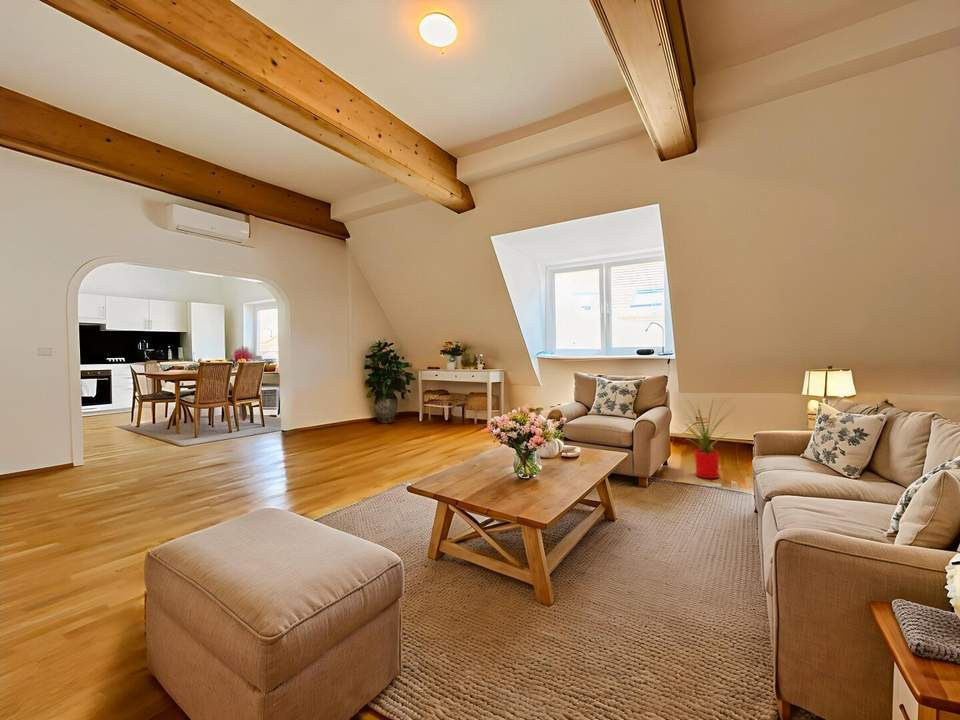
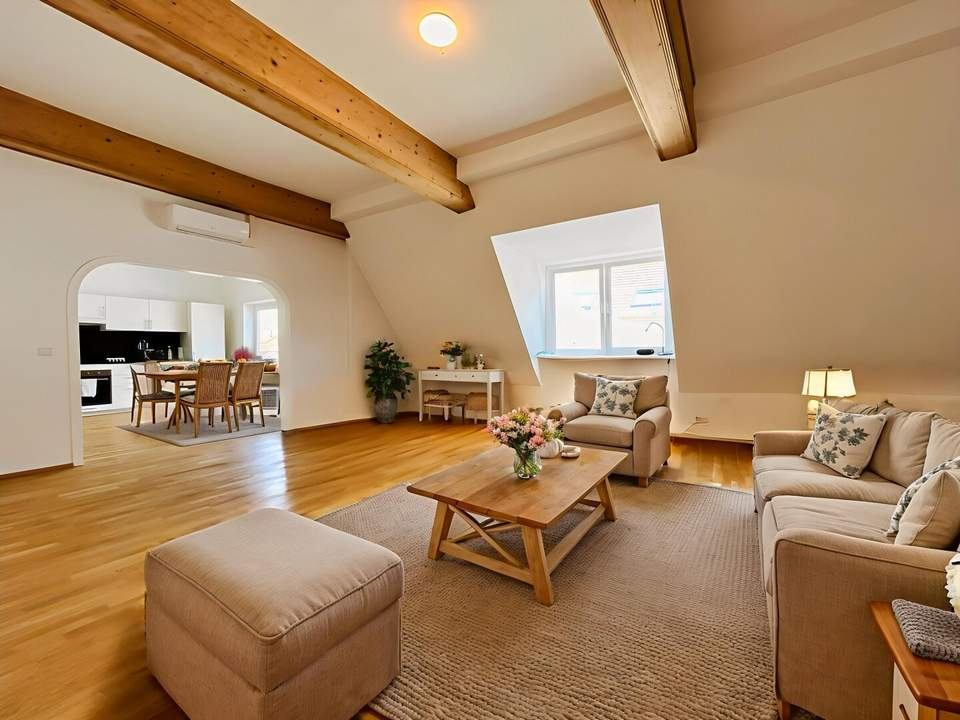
- house plant [674,395,742,479]
